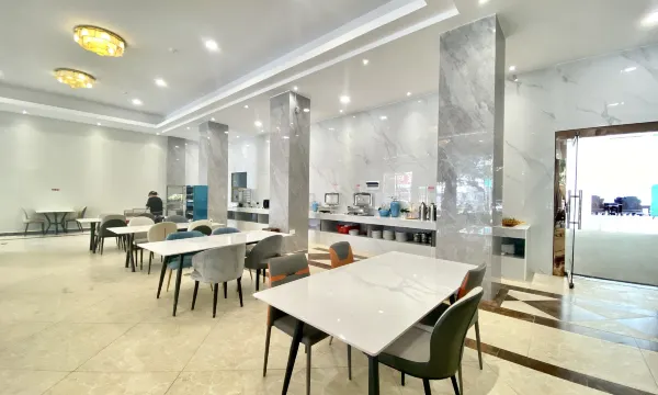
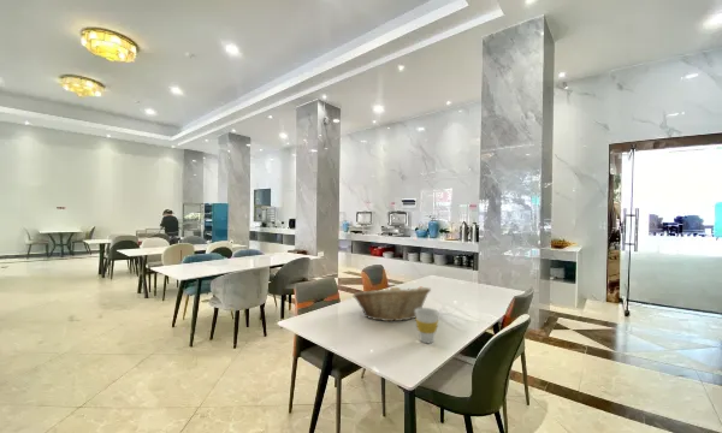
+ cup [415,307,440,344]
+ fruit basket [351,284,432,322]
